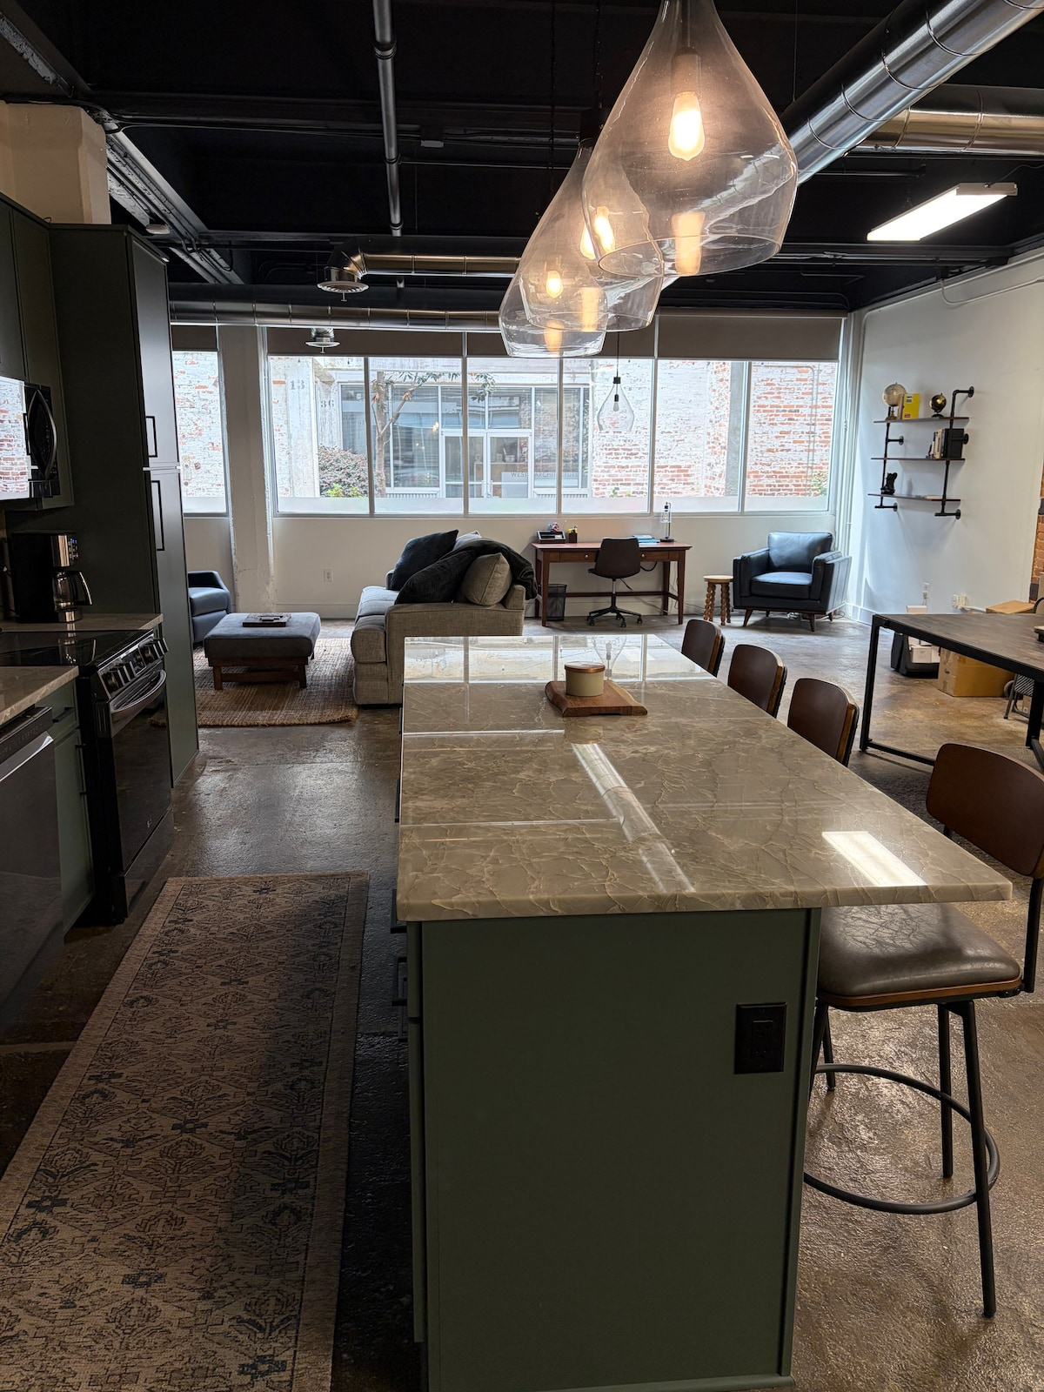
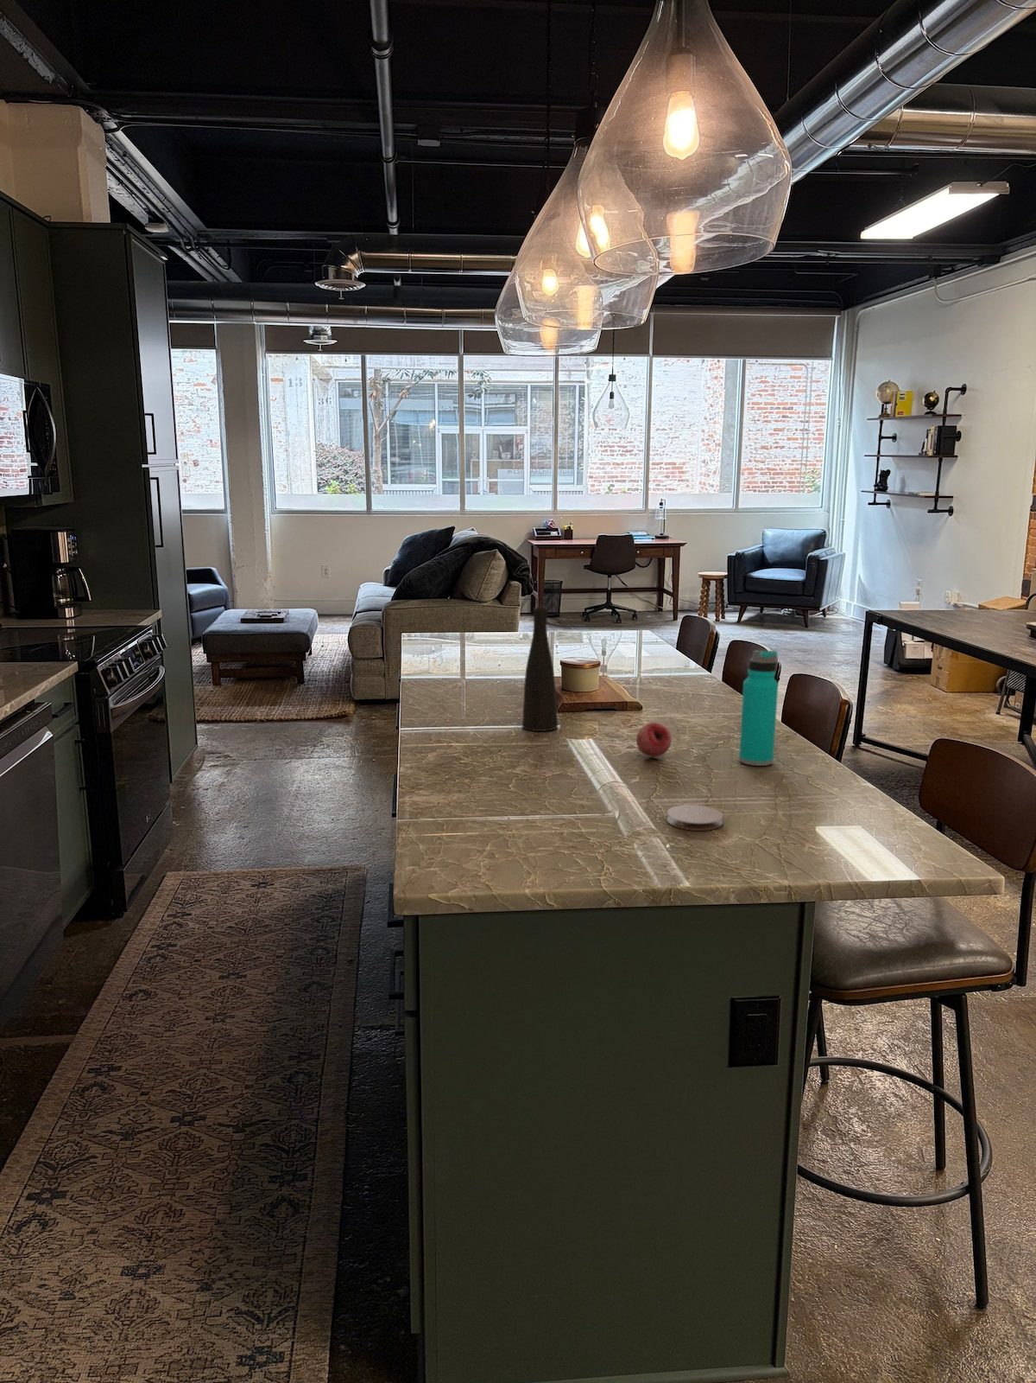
+ fruit [636,721,673,758]
+ coaster [666,804,724,832]
+ water bottle [738,649,779,767]
+ vase [521,607,558,732]
